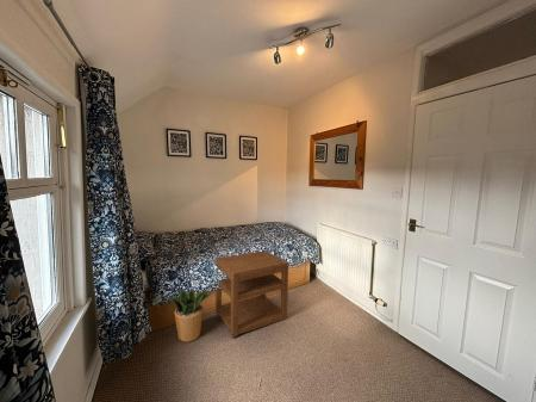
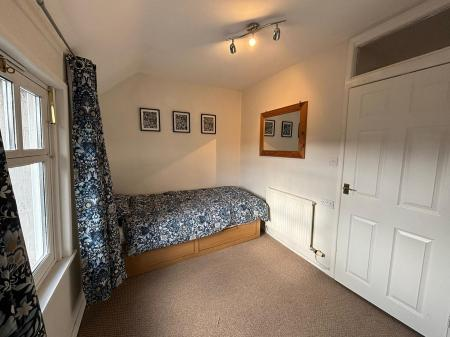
- nightstand [214,249,289,339]
- potted plant [163,286,216,344]
